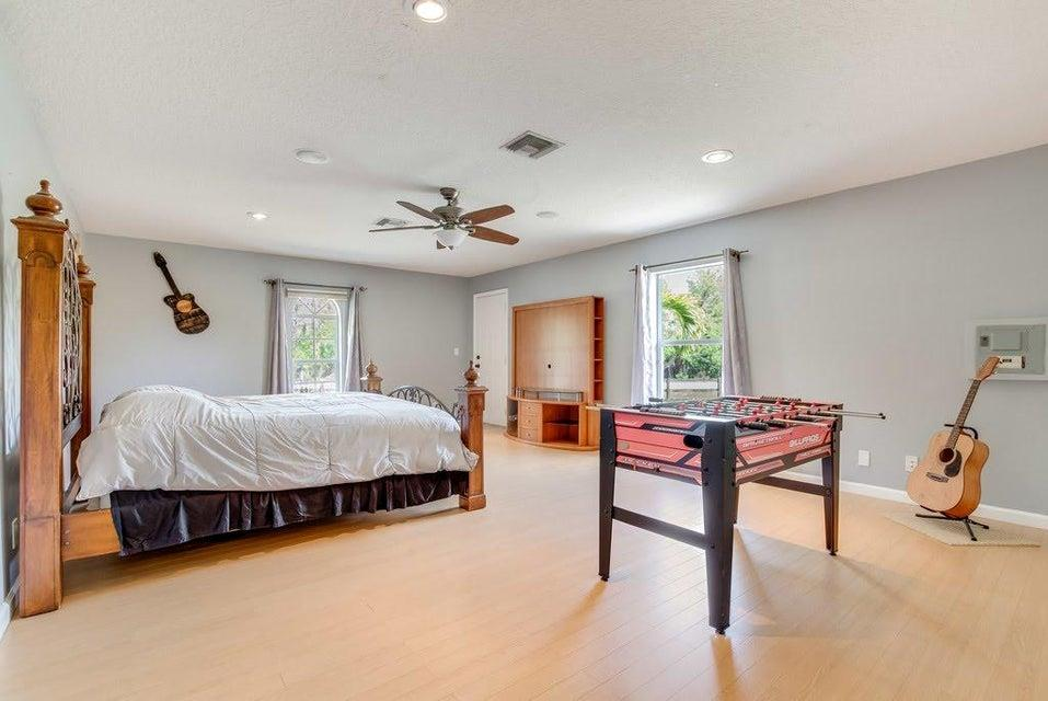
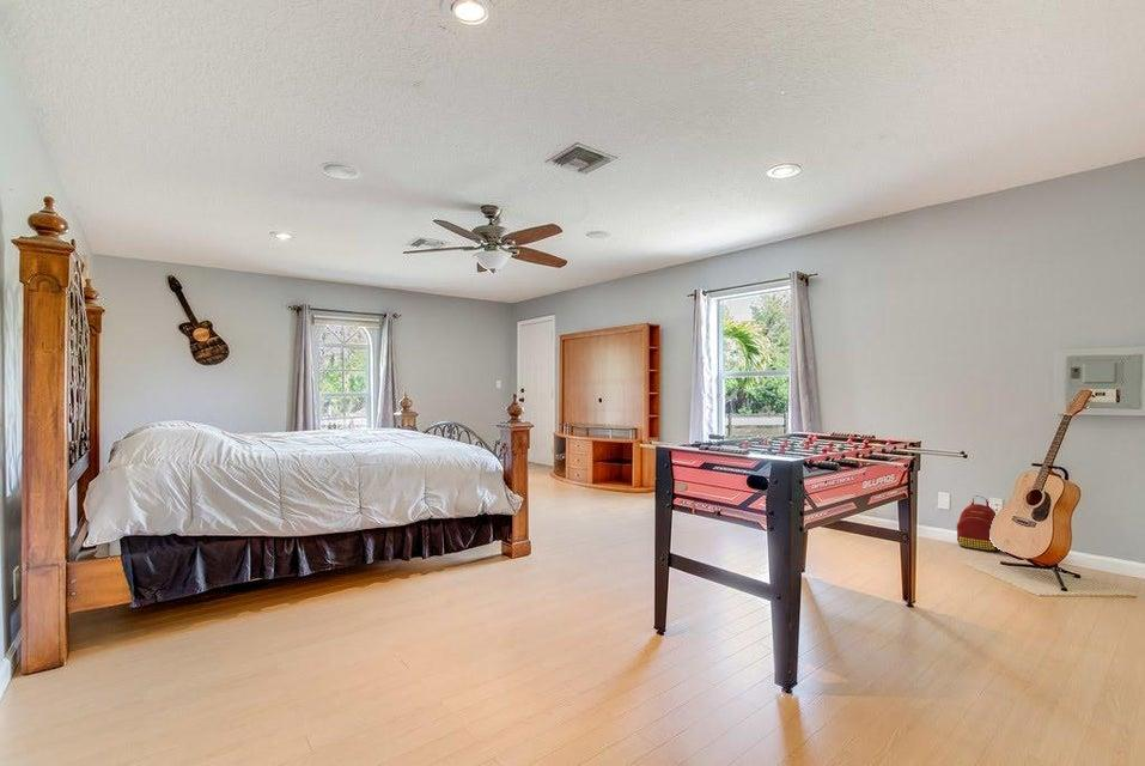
+ backpack [955,494,1001,553]
